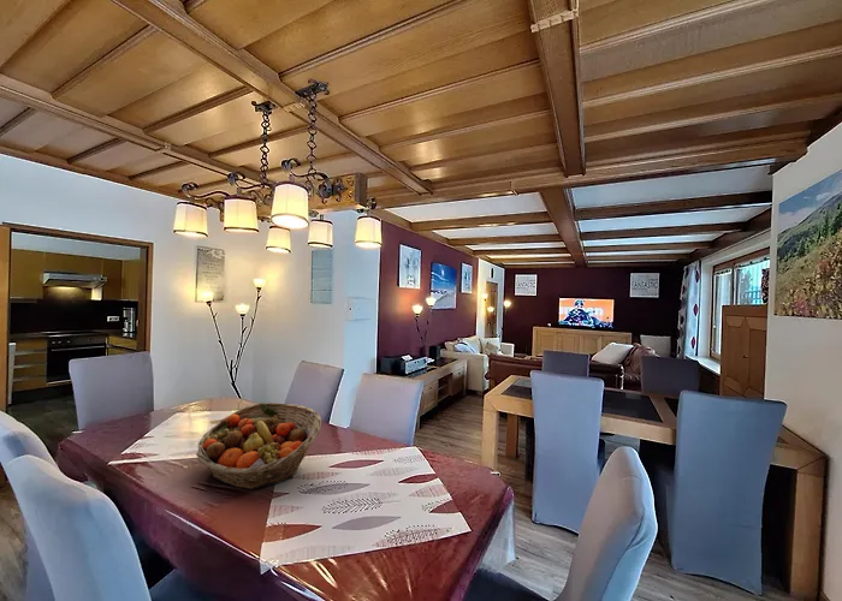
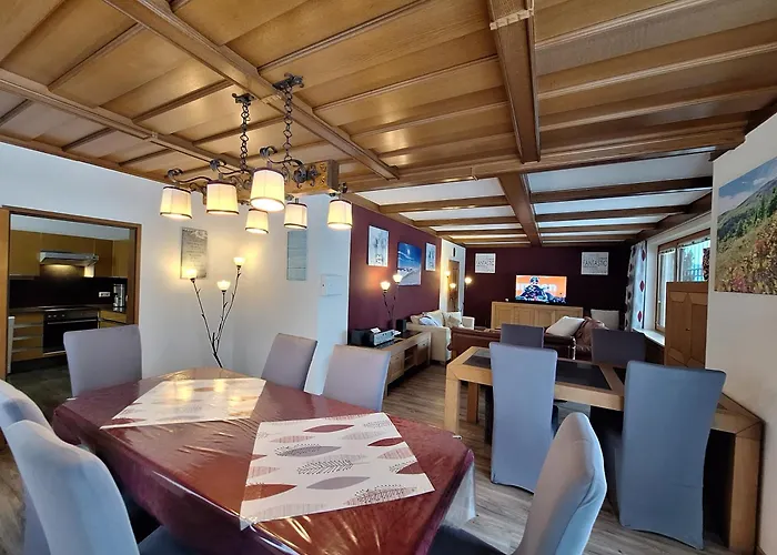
- fruit basket [195,401,322,489]
